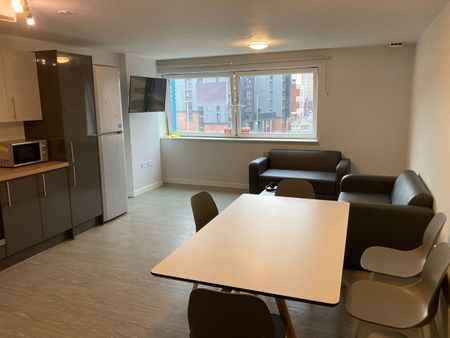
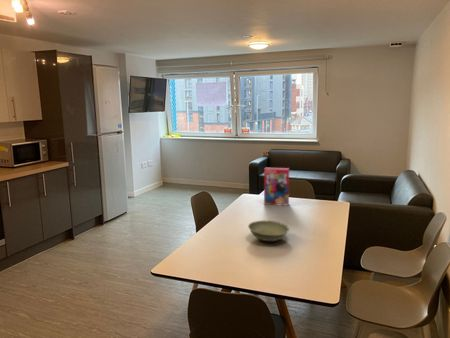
+ bowl [247,219,290,242]
+ cereal box [263,167,290,207]
